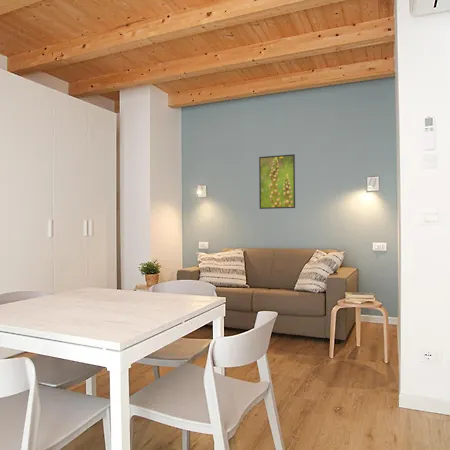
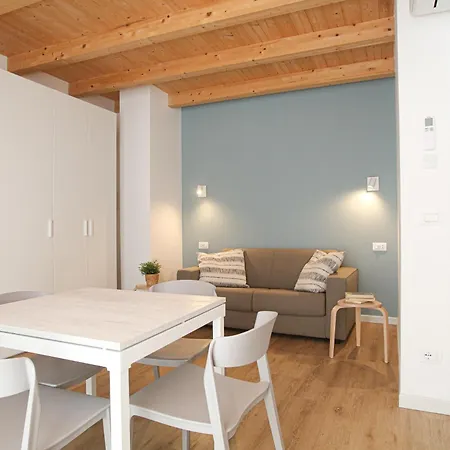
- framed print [258,153,296,210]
